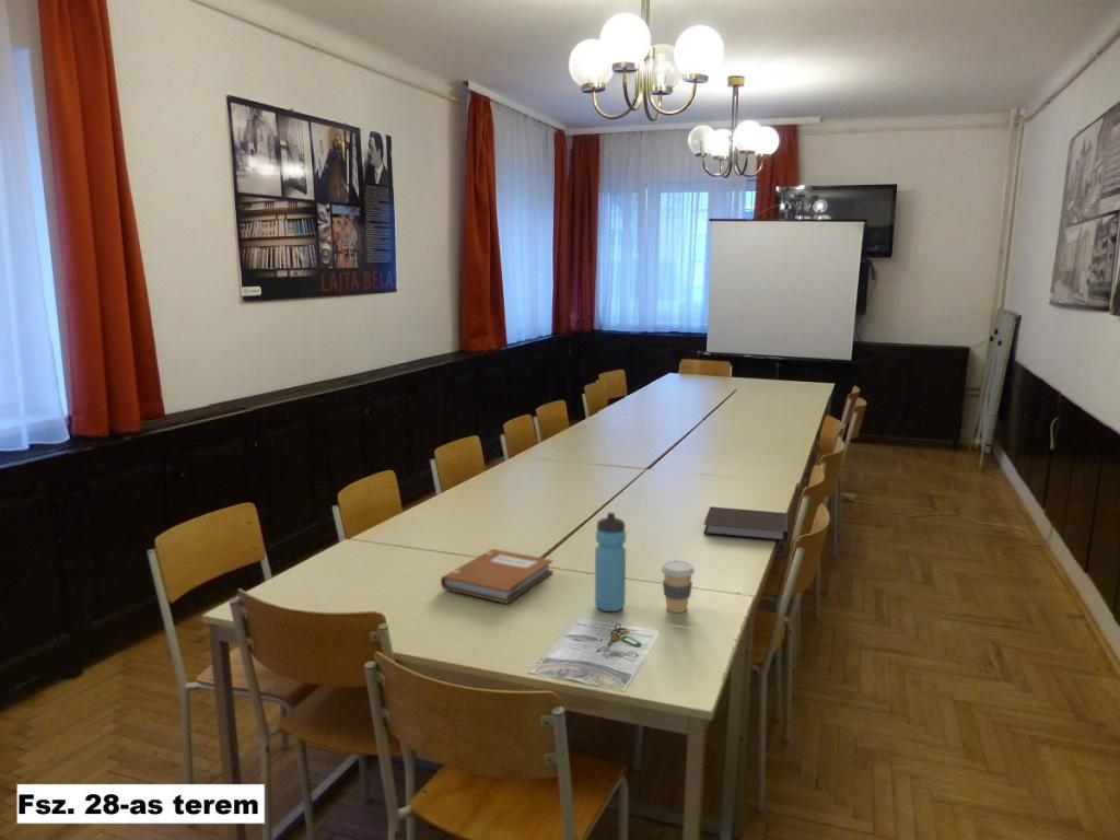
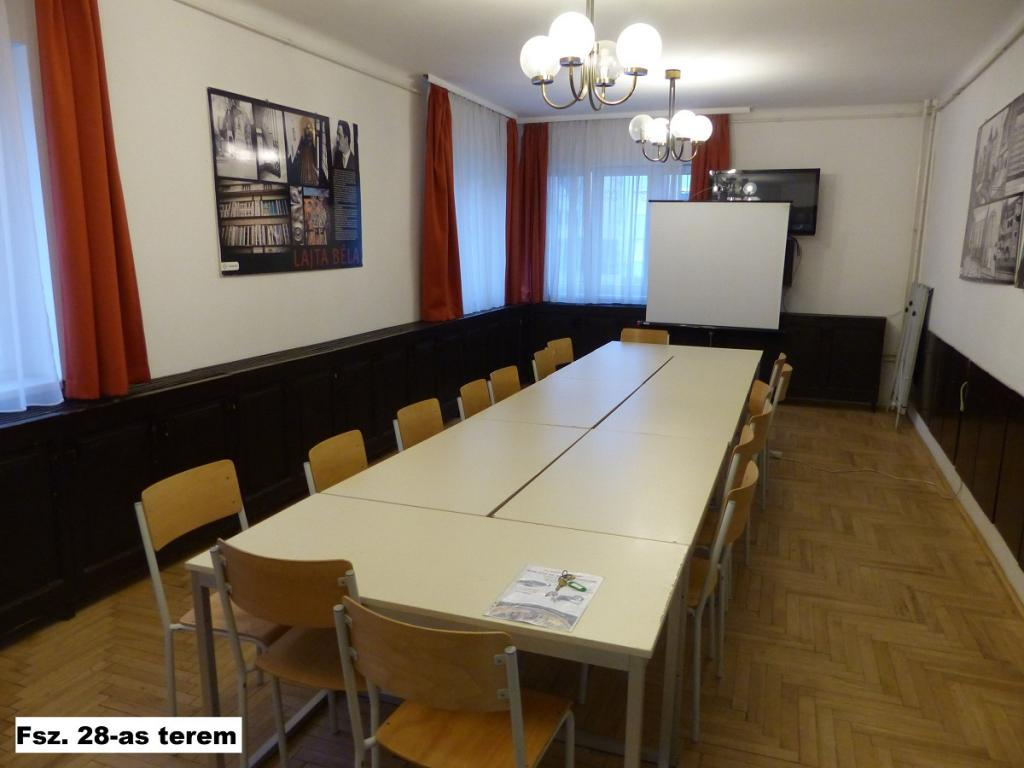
- notebook [440,548,553,605]
- water bottle [594,511,627,612]
- coffee cup [660,560,696,614]
- notebook [702,505,789,542]
